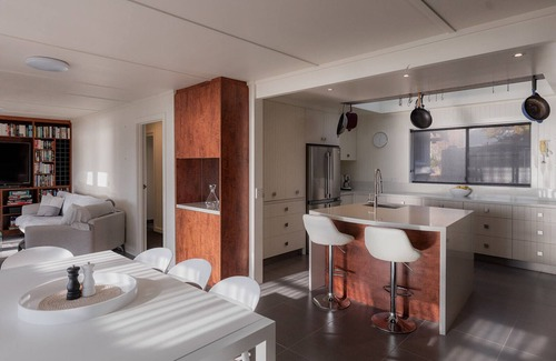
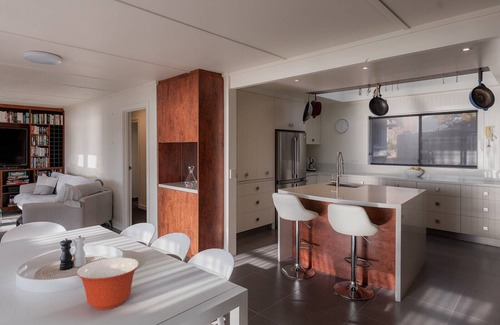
+ mixing bowl [75,257,140,311]
